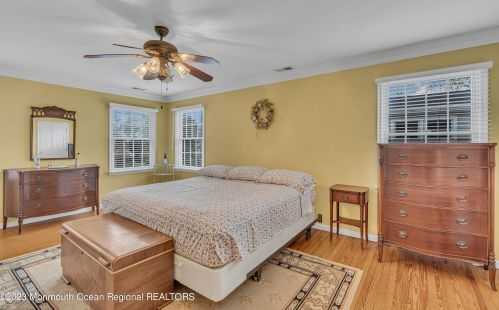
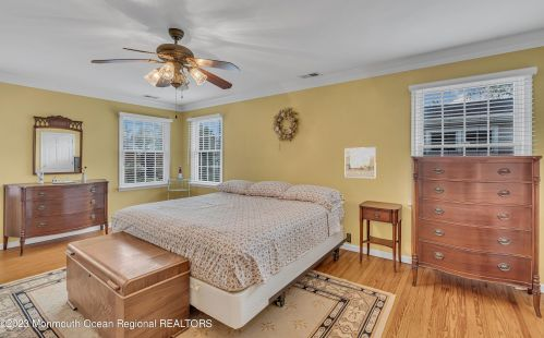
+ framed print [343,146,377,179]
